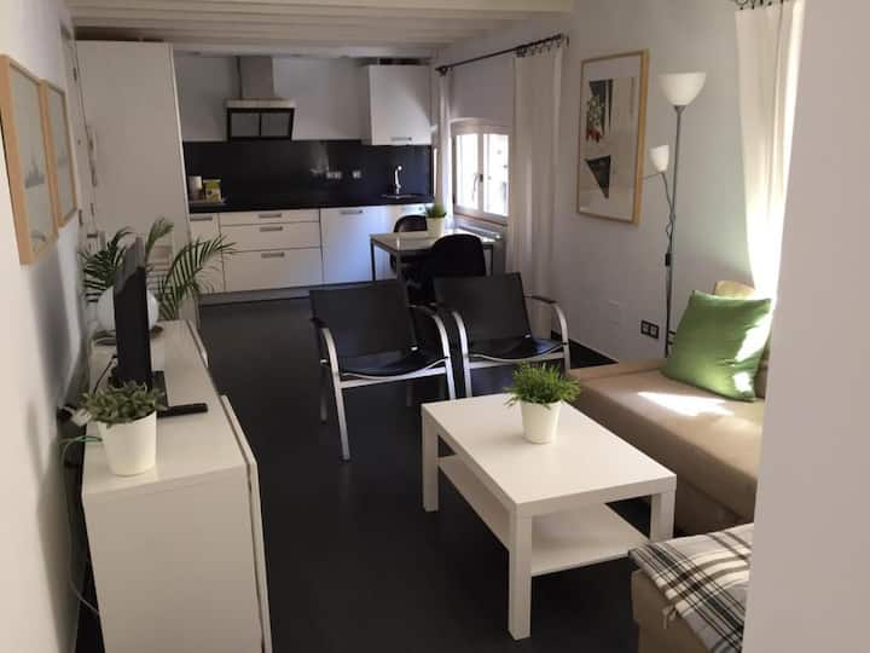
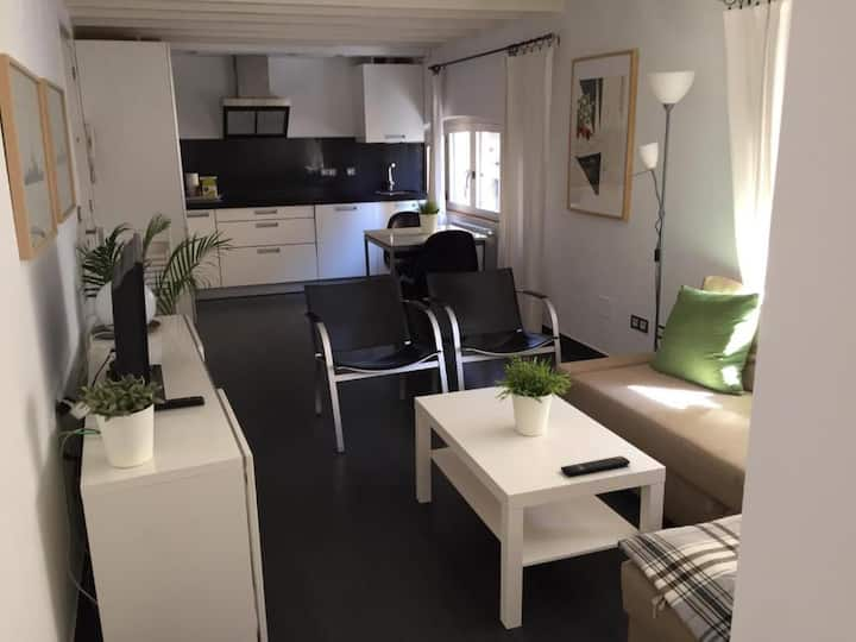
+ remote control [560,455,631,477]
